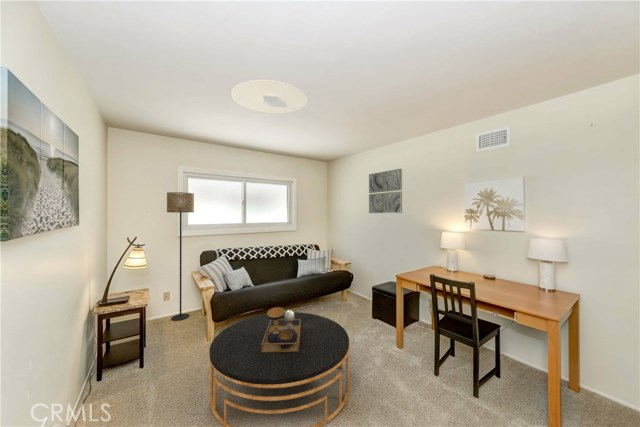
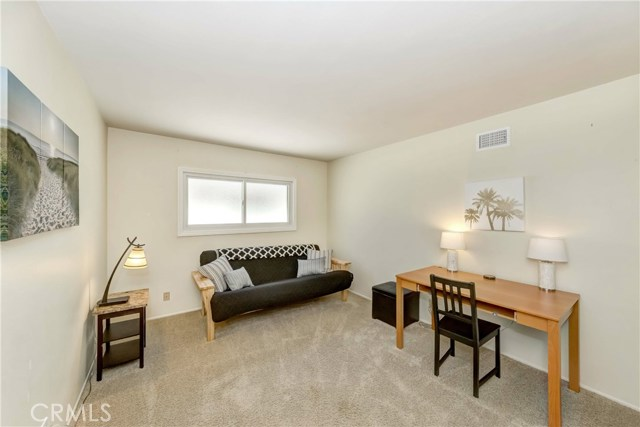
- ceiling light [231,79,308,115]
- wall art [368,168,403,214]
- coffee table [209,306,351,427]
- floor lamp [166,191,195,321]
